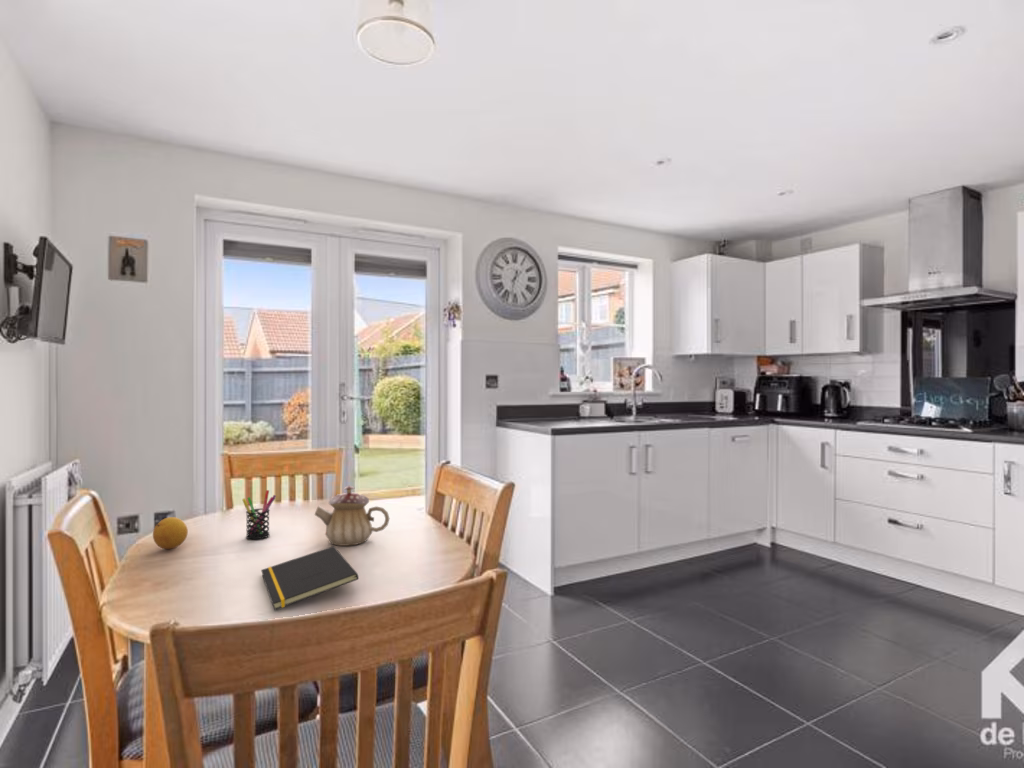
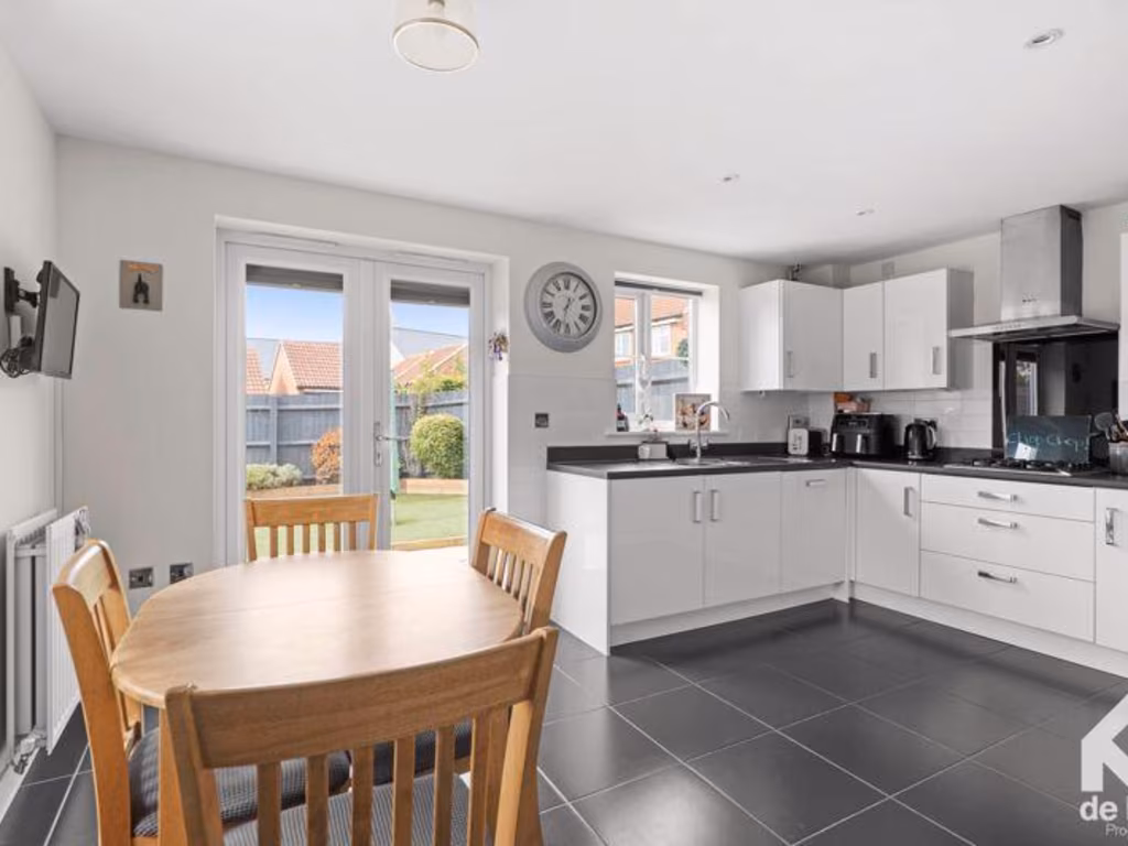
- pen holder [241,489,277,540]
- fruit [152,516,189,550]
- notepad [260,545,360,611]
- teapot [314,485,390,547]
